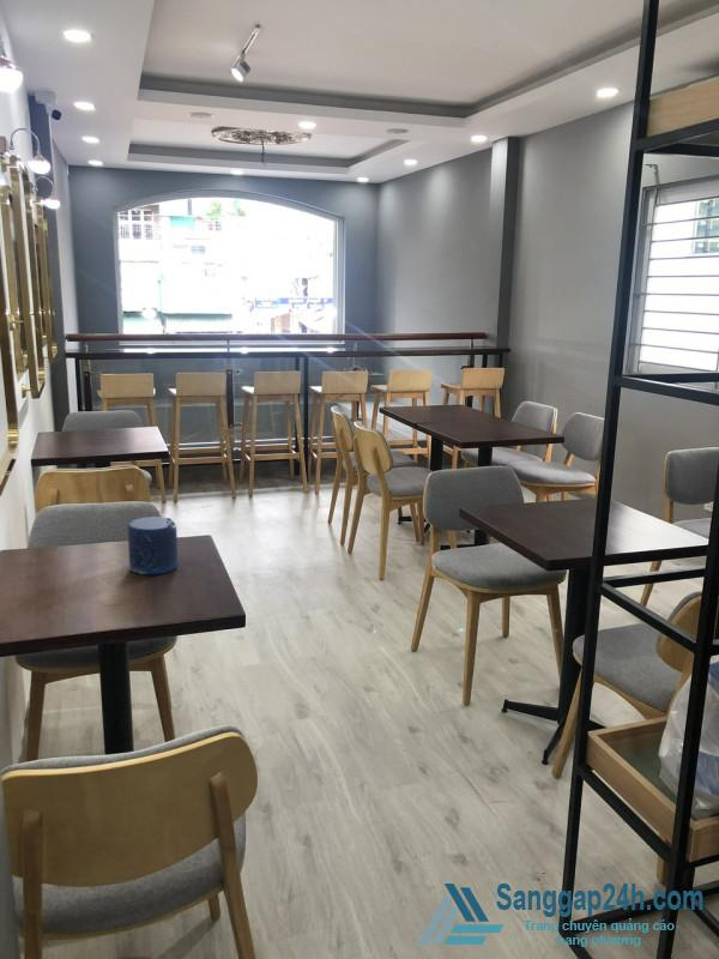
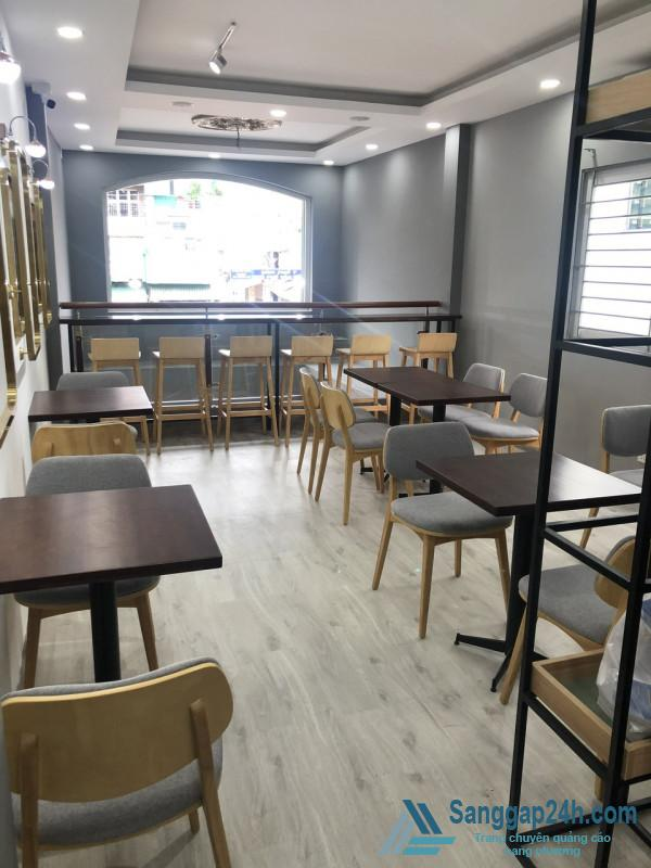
- candle [127,515,179,575]
